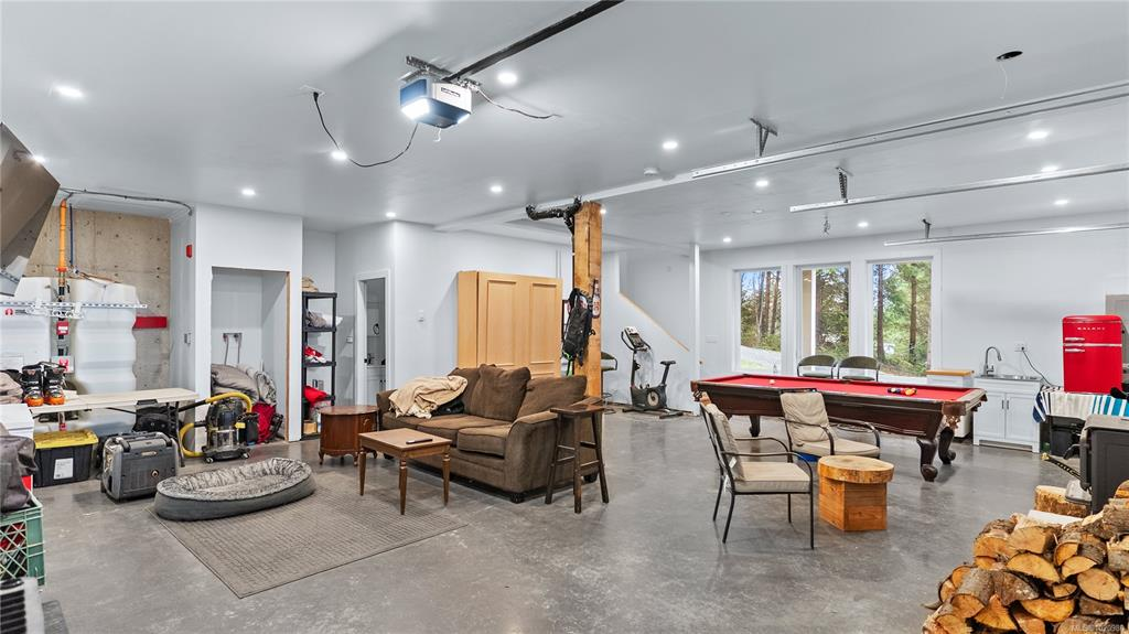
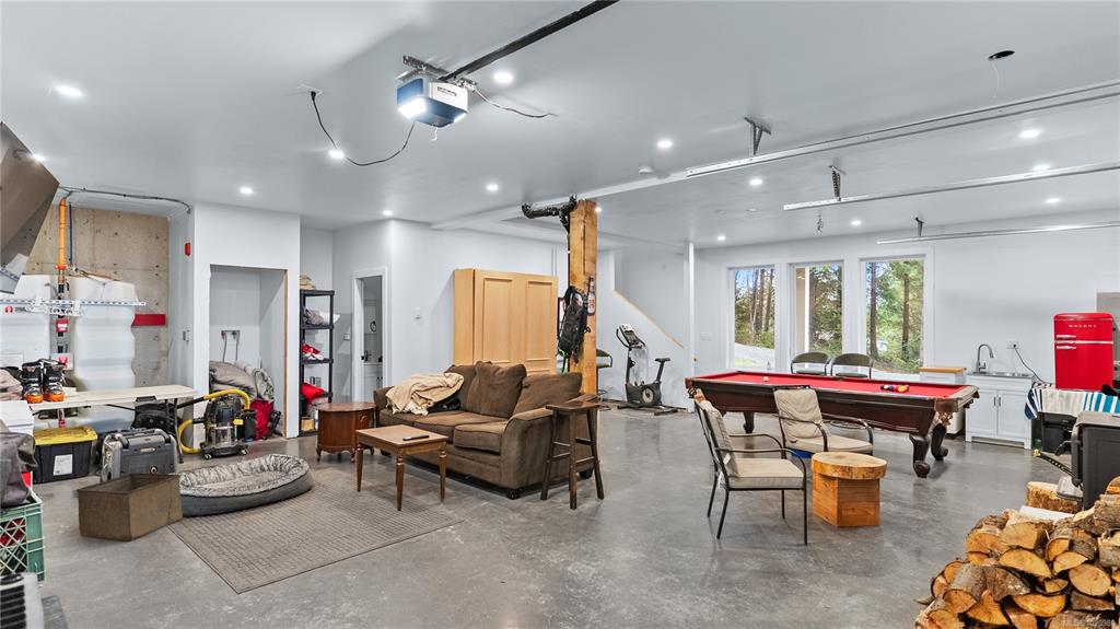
+ storage bin [75,473,184,541]
